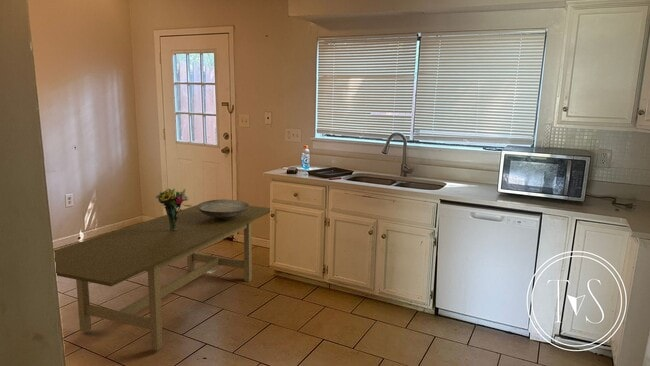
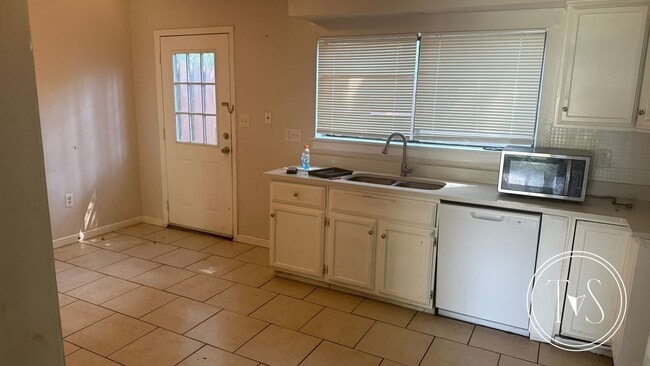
- dining table [53,204,273,351]
- decorative bowl [197,199,250,220]
- bouquet [155,188,192,235]
